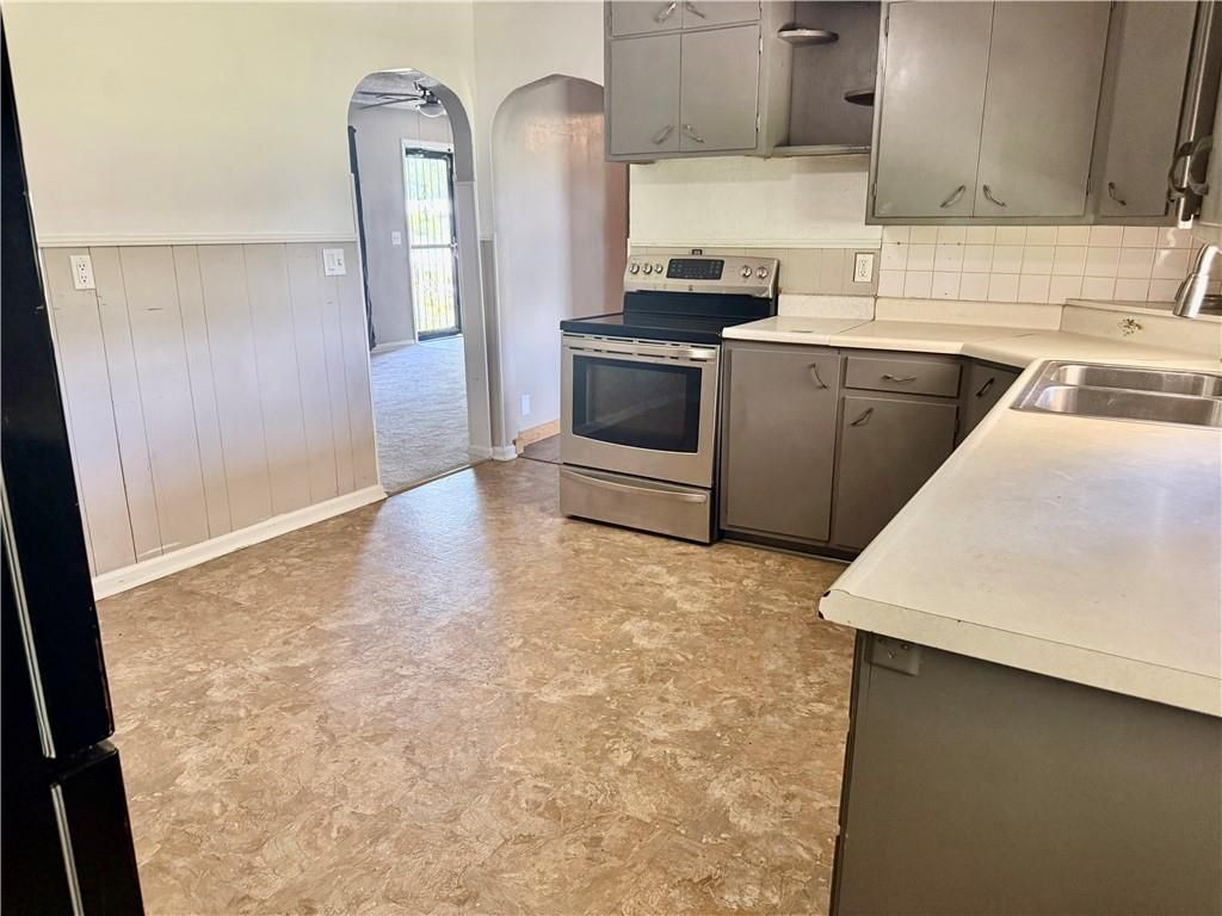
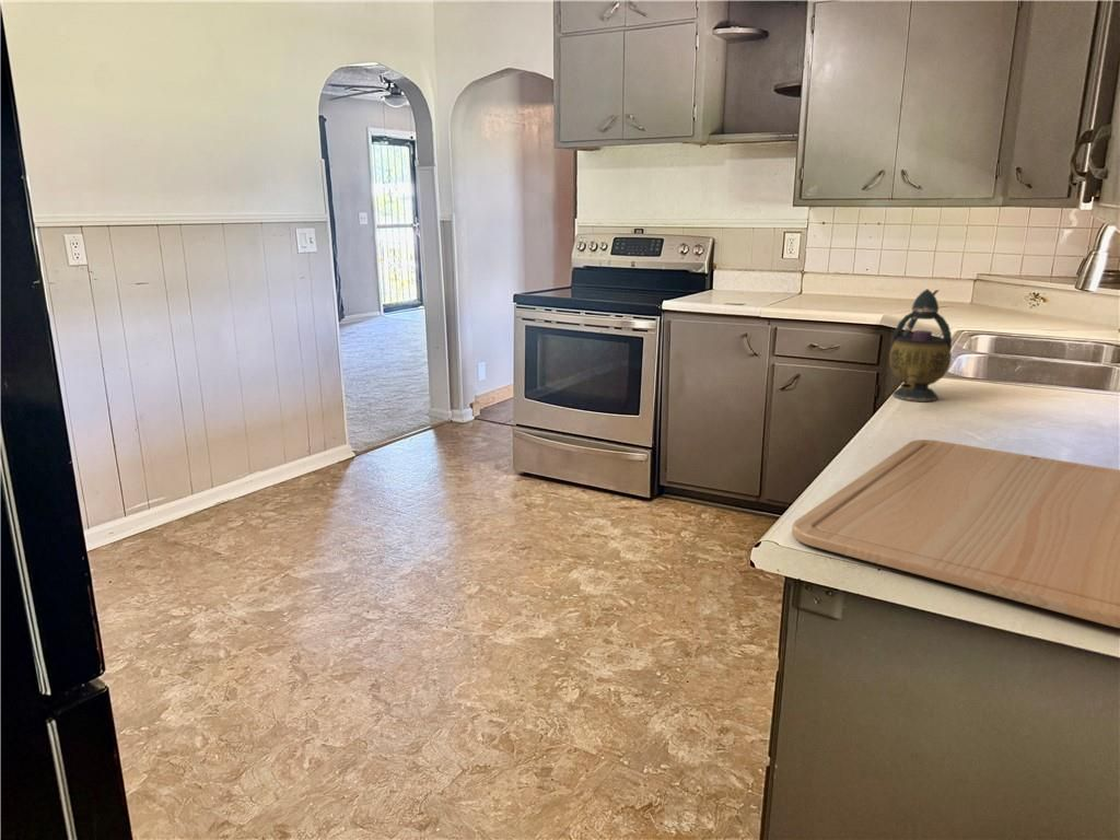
+ chopping board [791,439,1120,629]
+ teapot [888,288,953,402]
